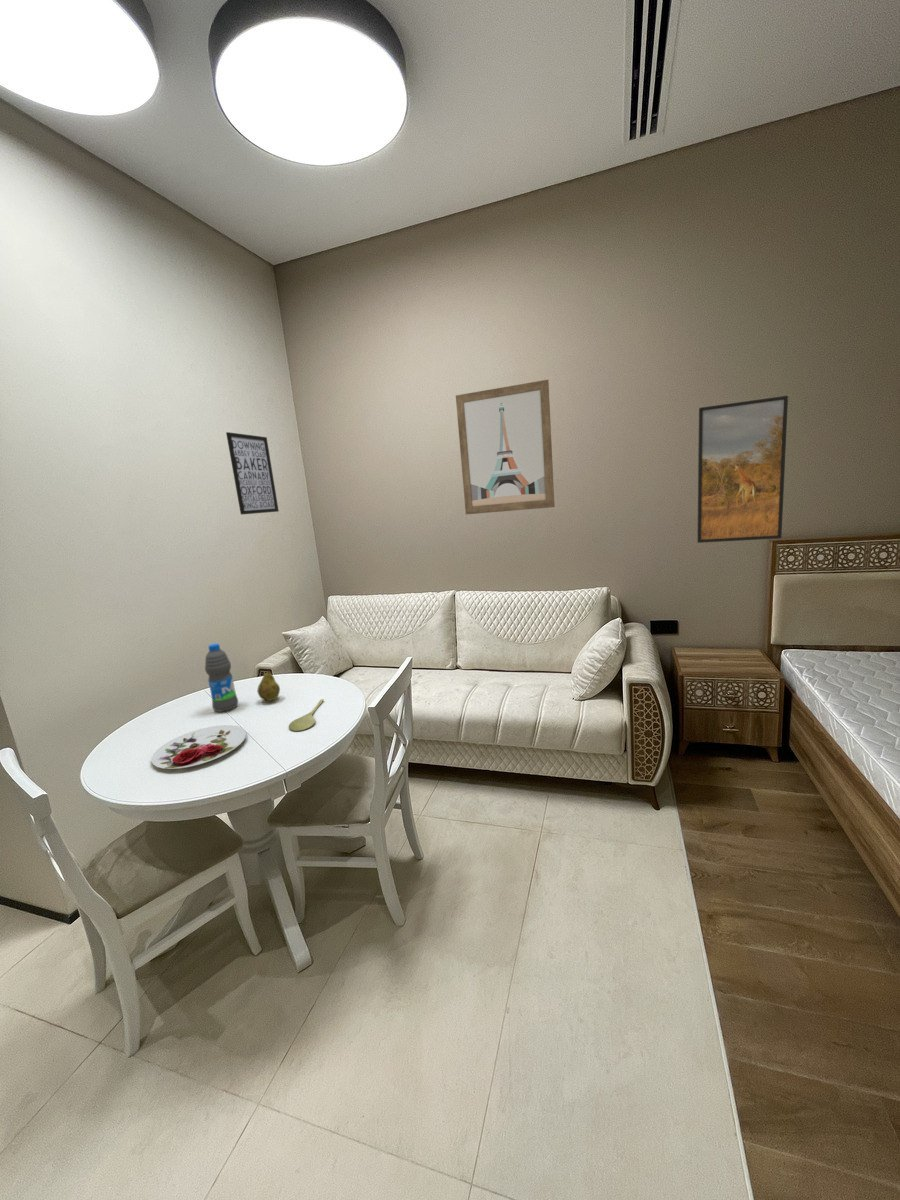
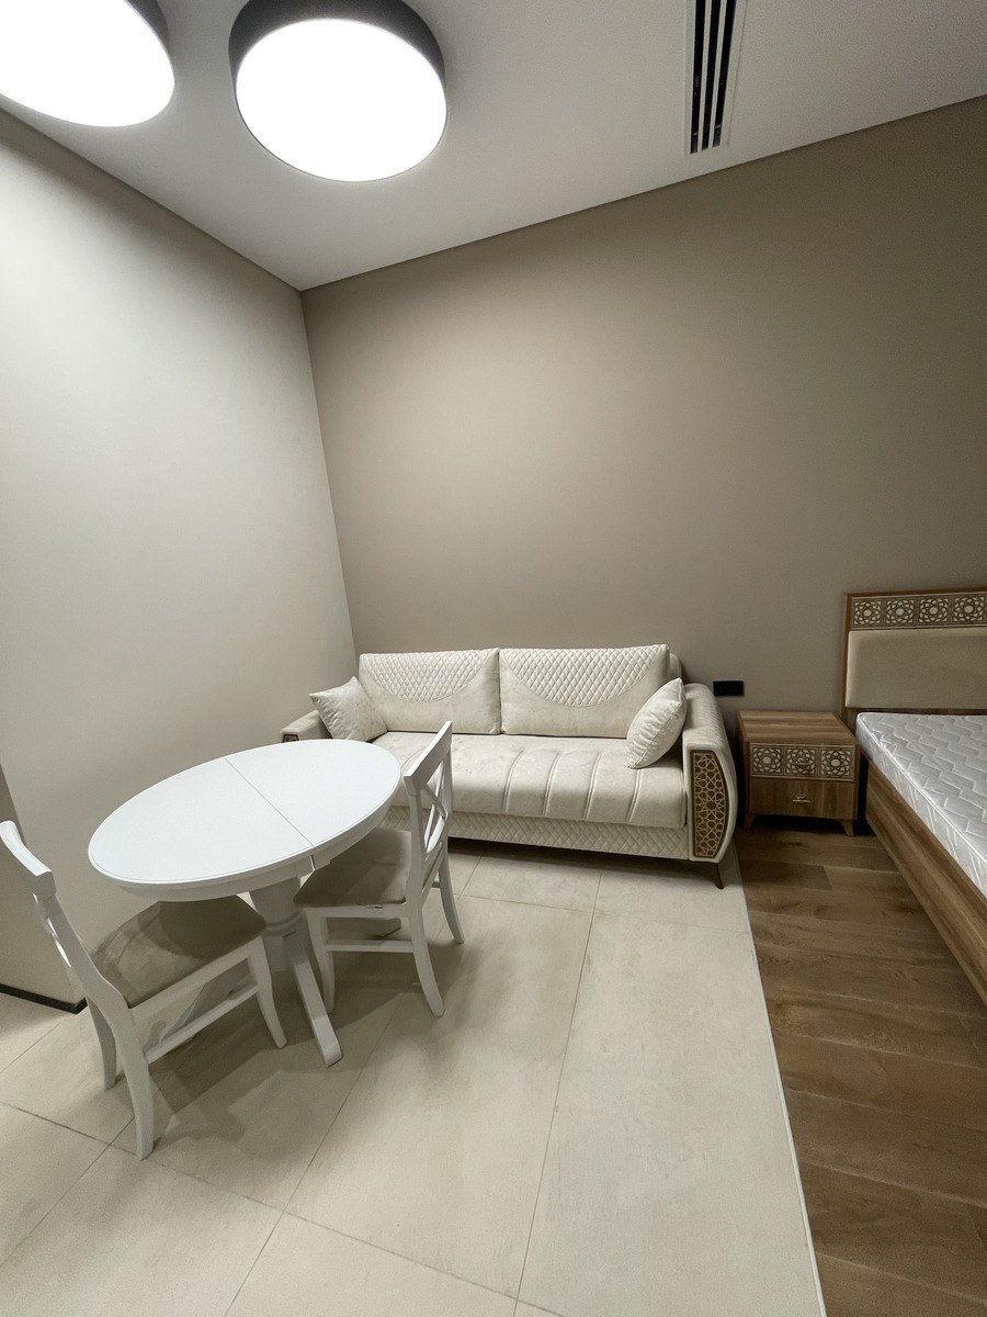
- wall art [225,431,280,516]
- water bottle [204,643,239,713]
- plate [150,724,247,770]
- wall art [455,379,556,515]
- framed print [696,395,789,544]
- spoon [288,698,325,732]
- fruit [256,668,281,702]
